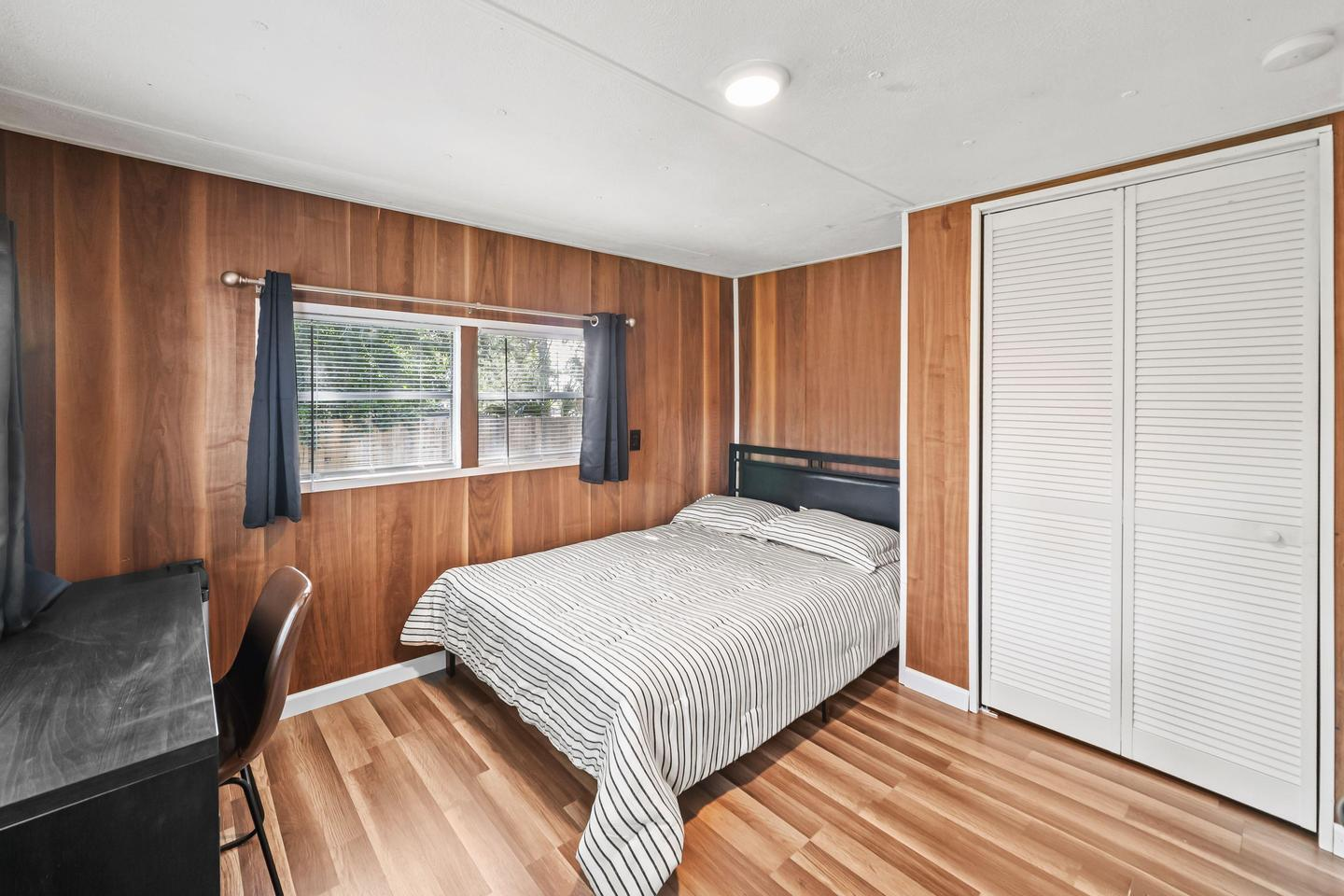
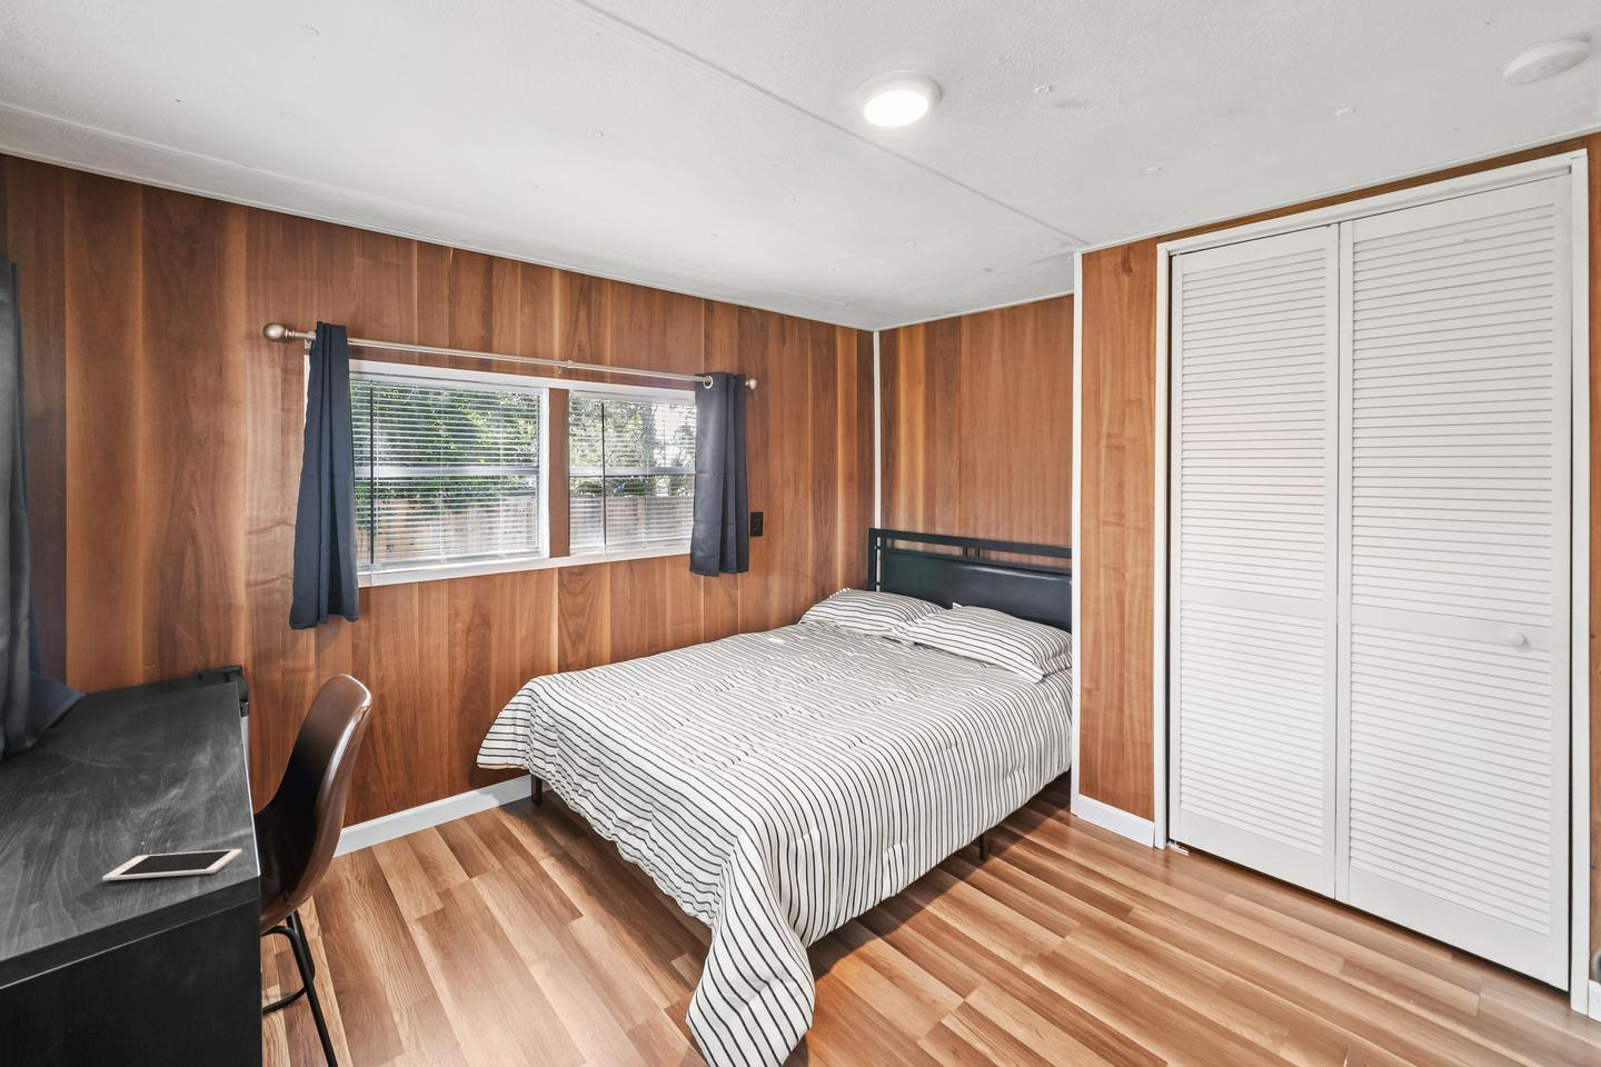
+ cell phone [101,848,242,881]
